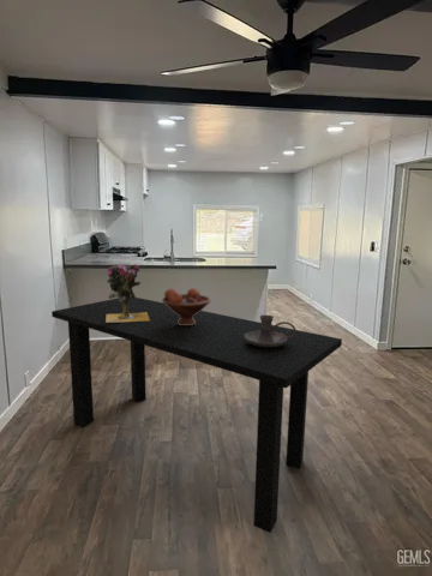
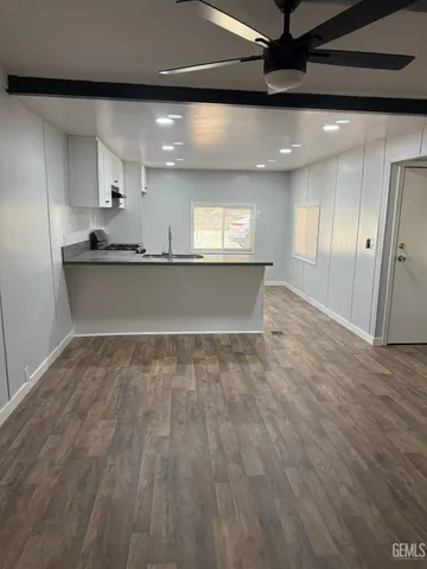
- vase [106,263,150,323]
- candle holder [245,314,296,347]
- fruit bowl [161,287,212,325]
- dining table [50,296,343,534]
